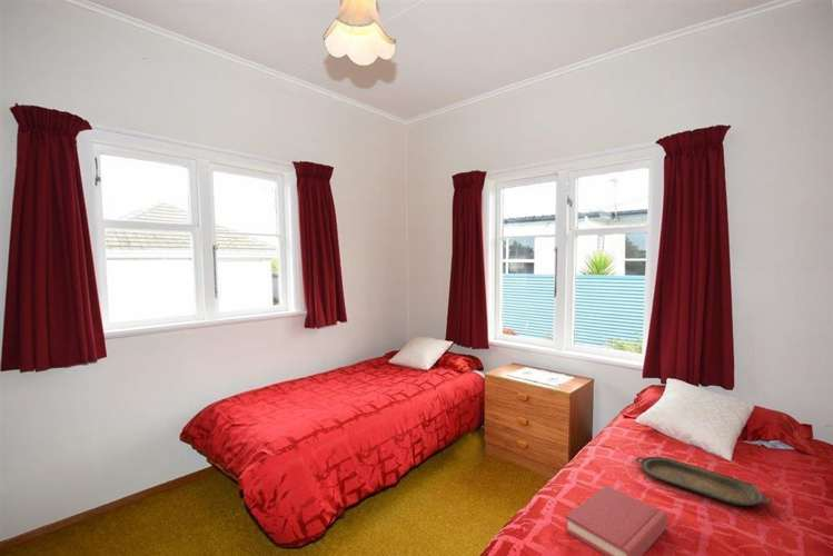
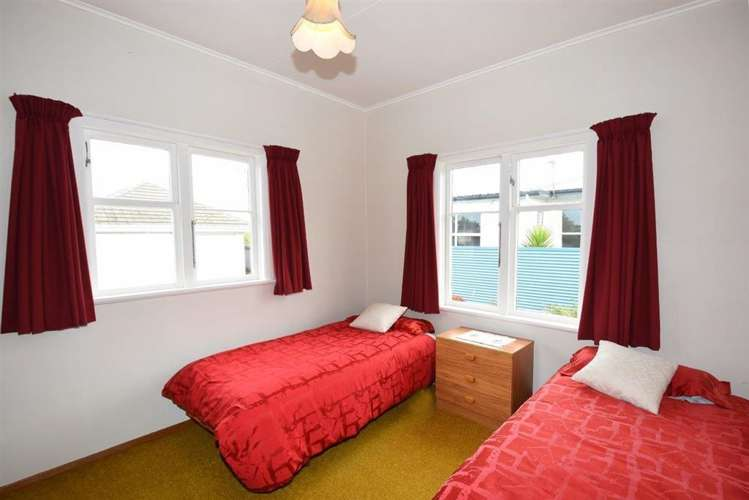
- hardback book [565,484,668,556]
- serving tray [634,456,774,507]
